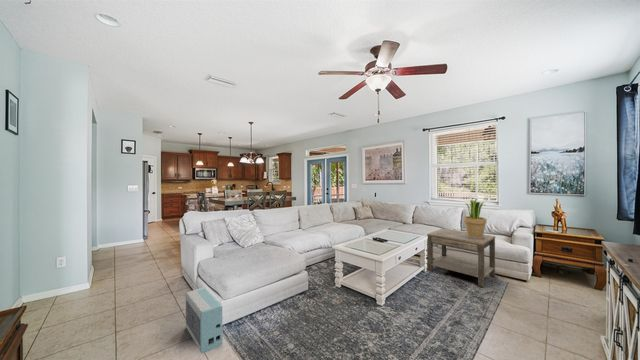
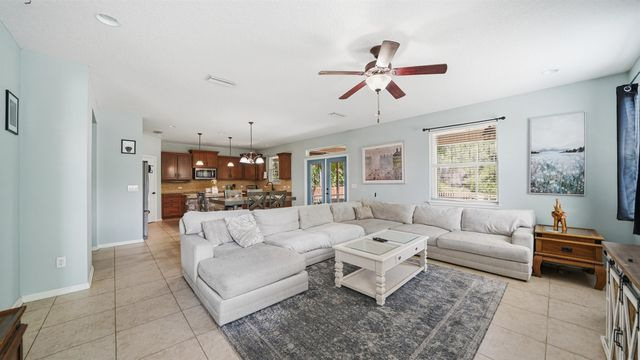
- air purifier [185,287,224,355]
- side table [426,228,496,288]
- potted plant [463,198,488,238]
